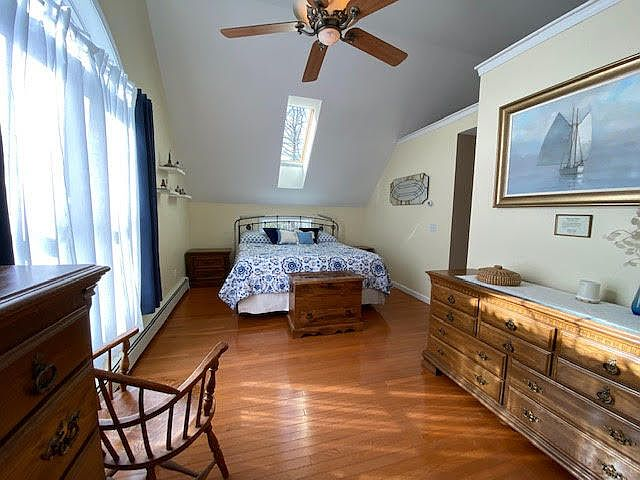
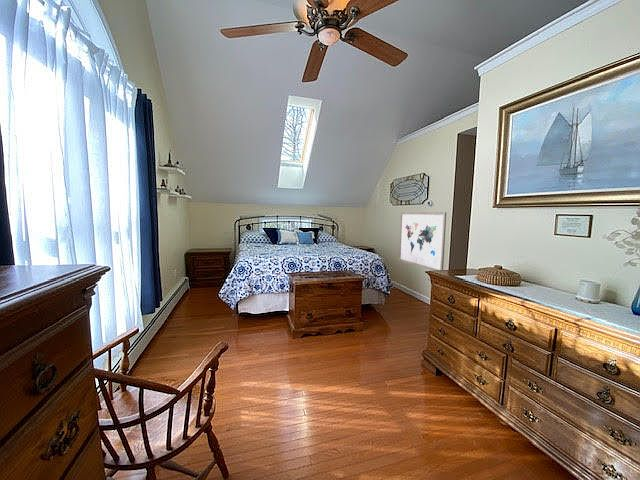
+ wall art [398,211,447,271]
